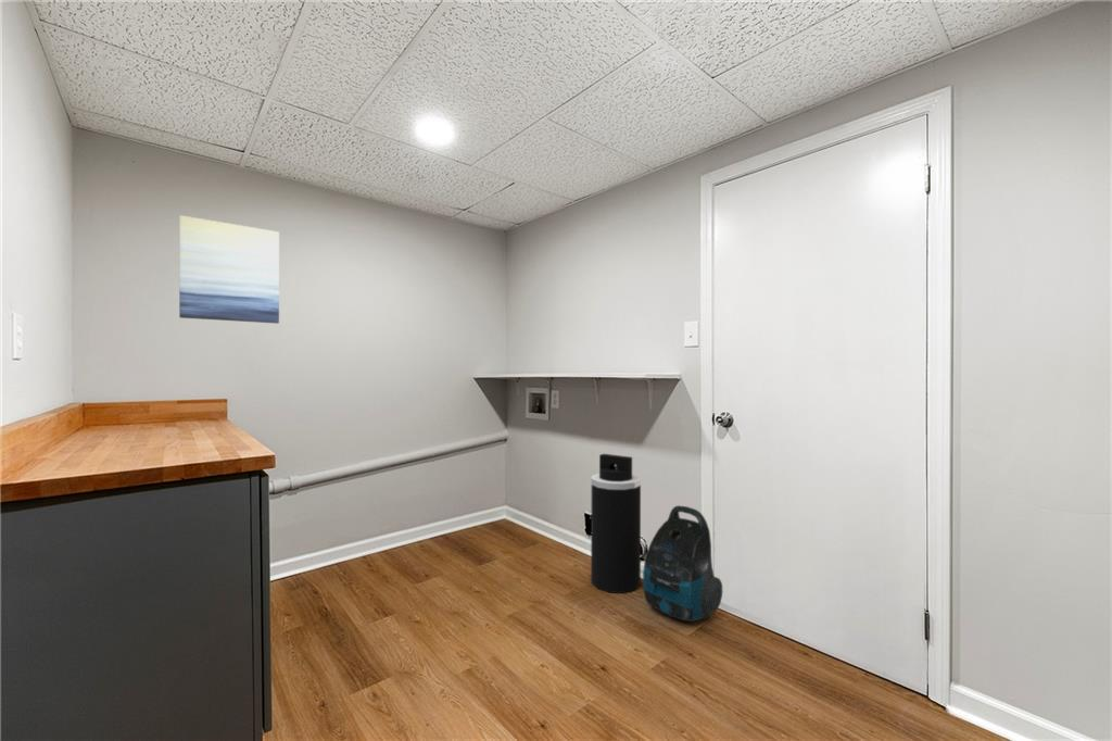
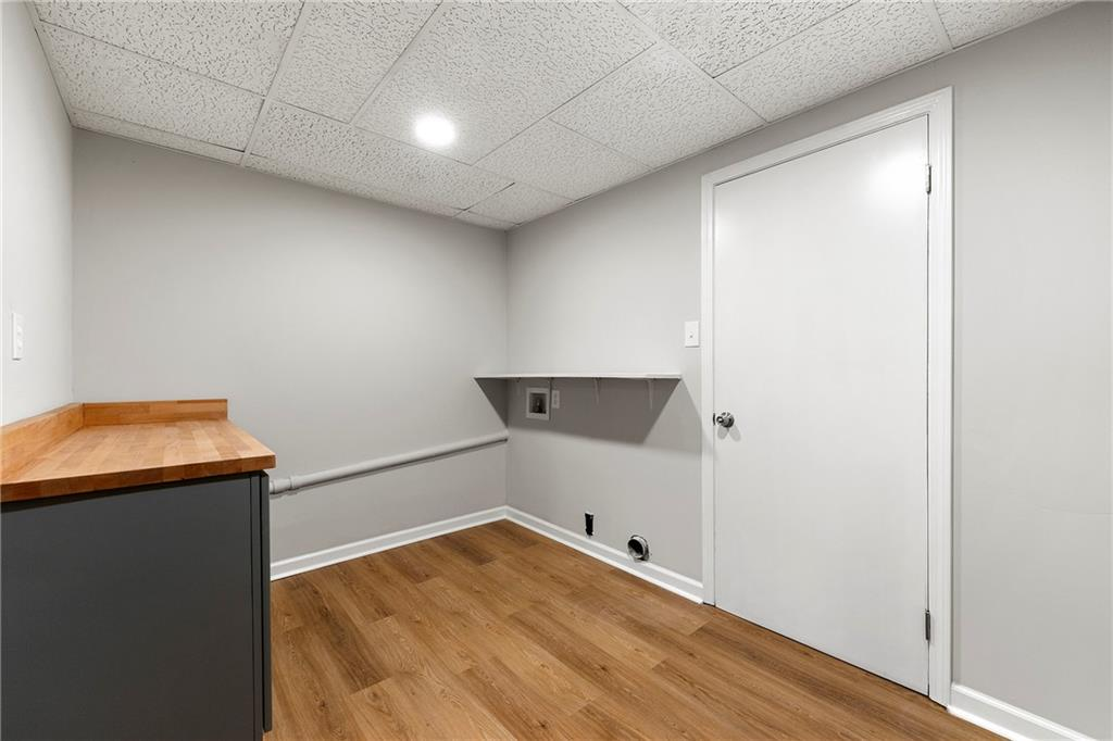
- trash can [590,453,642,594]
- wall art [178,214,280,325]
- vacuum cleaner [642,504,723,623]
